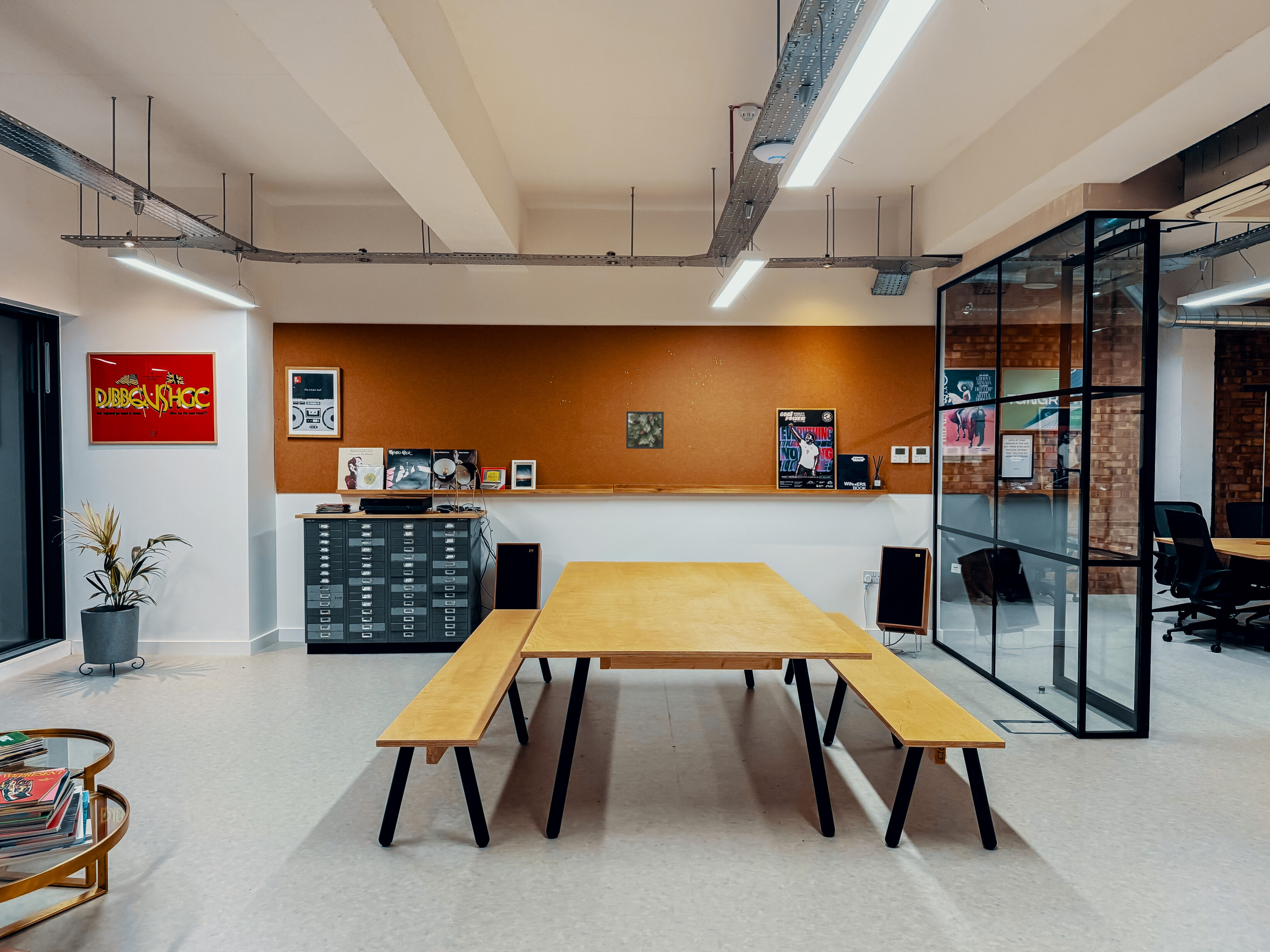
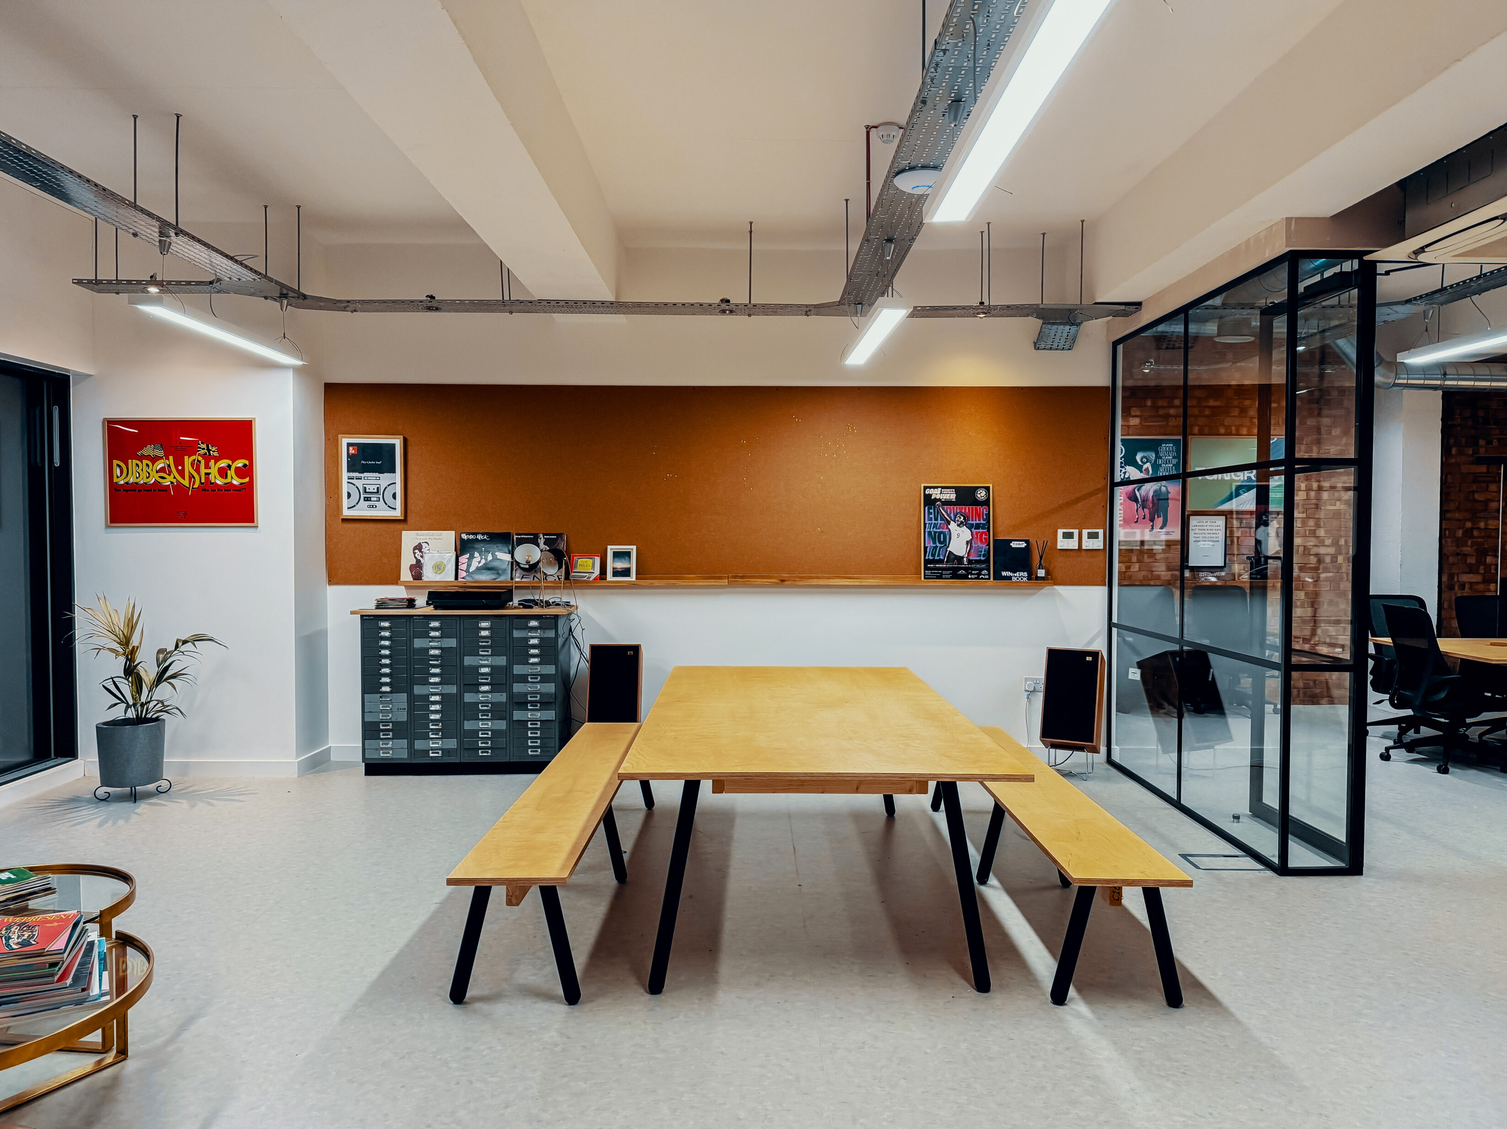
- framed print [626,411,664,449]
